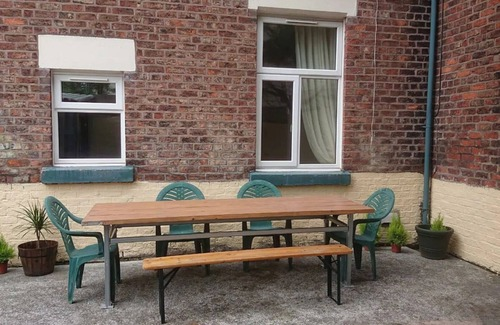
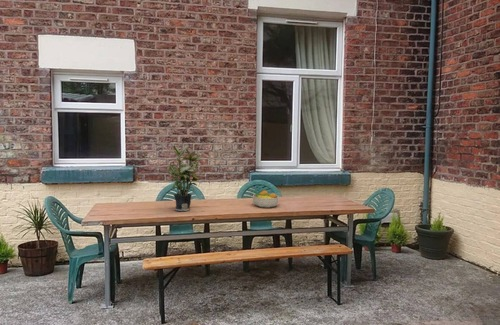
+ fruit bowl [252,189,280,209]
+ potted plant [167,144,202,212]
